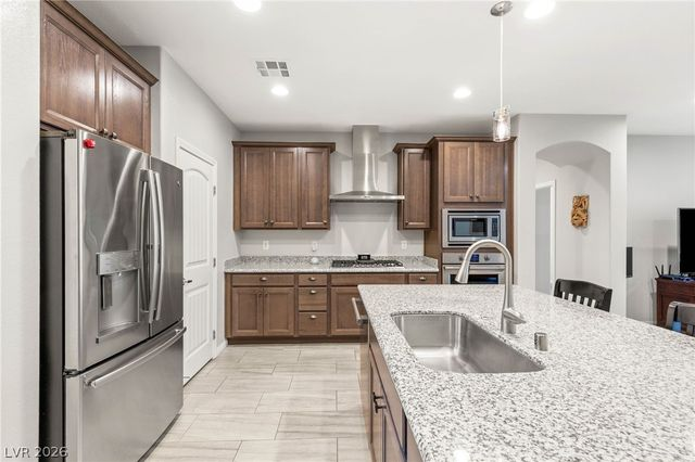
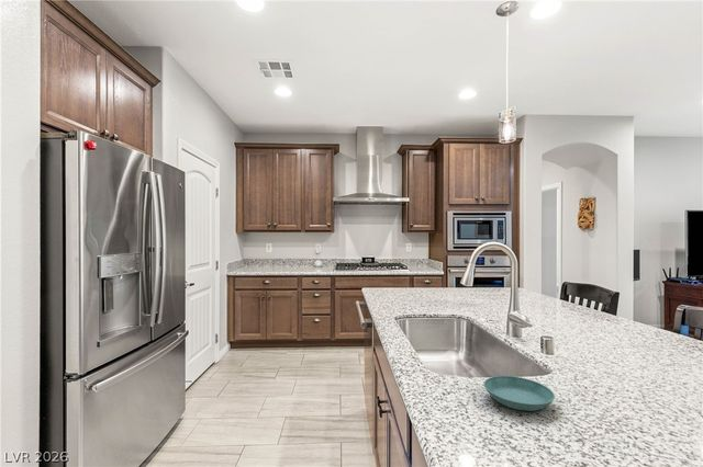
+ saucer [483,375,556,412]
